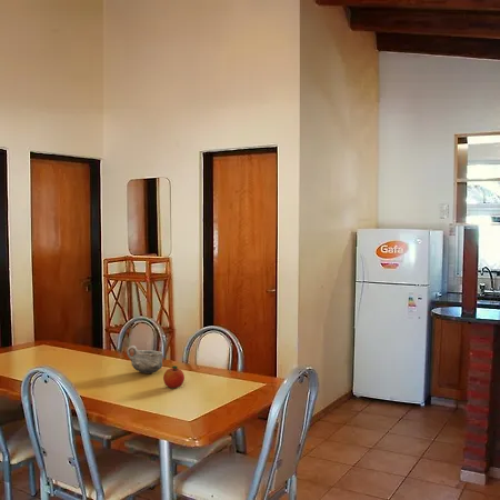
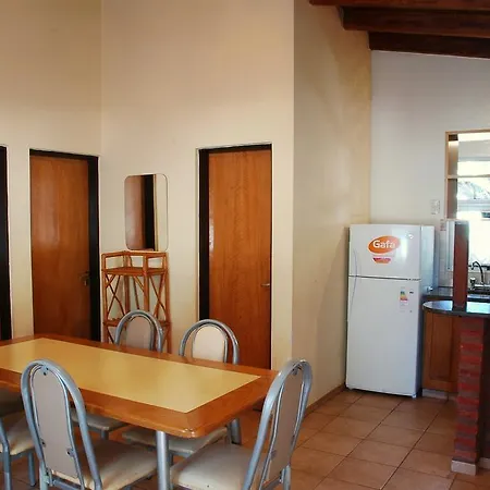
- fruit [162,364,186,389]
- bowl [126,344,163,374]
